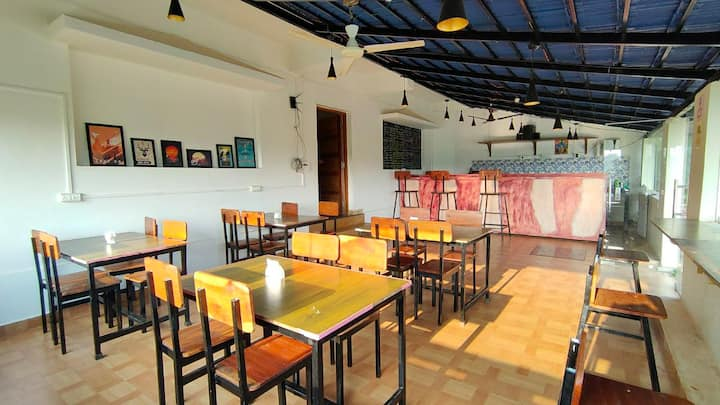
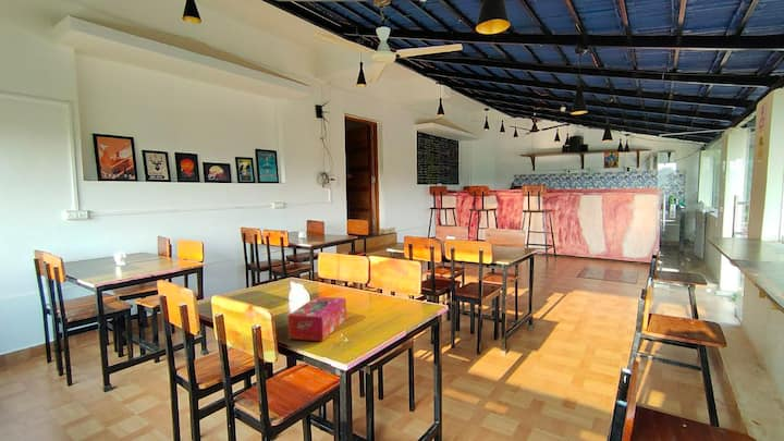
+ tissue box [287,296,347,342]
